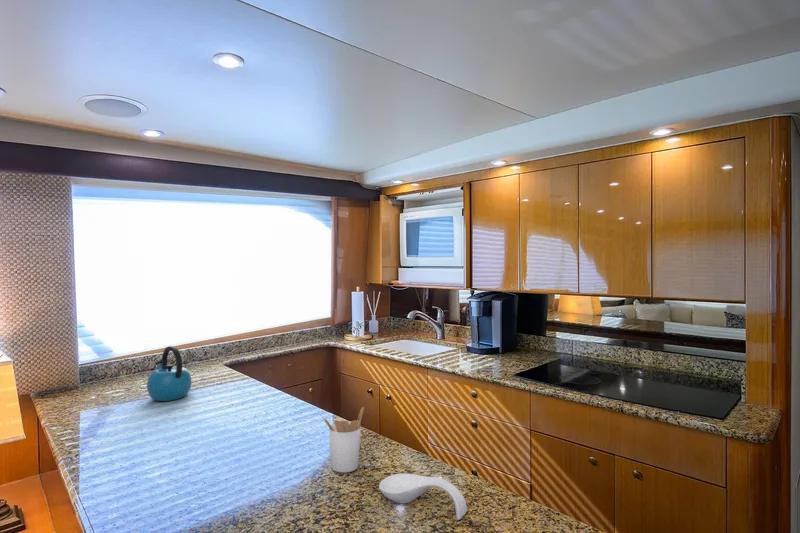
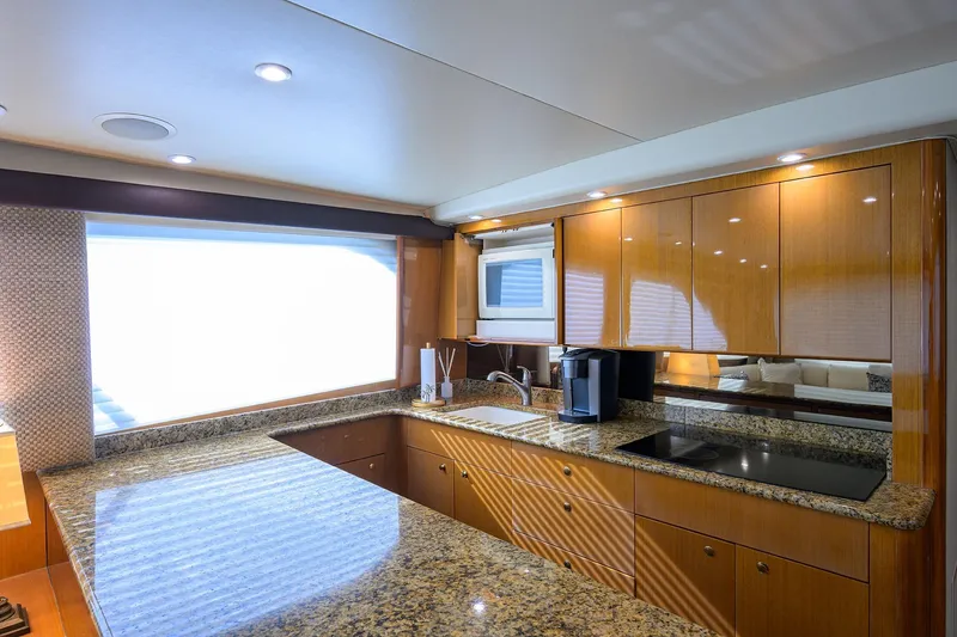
- utensil holder [322,406,365,474]
- spoon rest [378,472,468,521]
- kettle [146,345,193,402]
